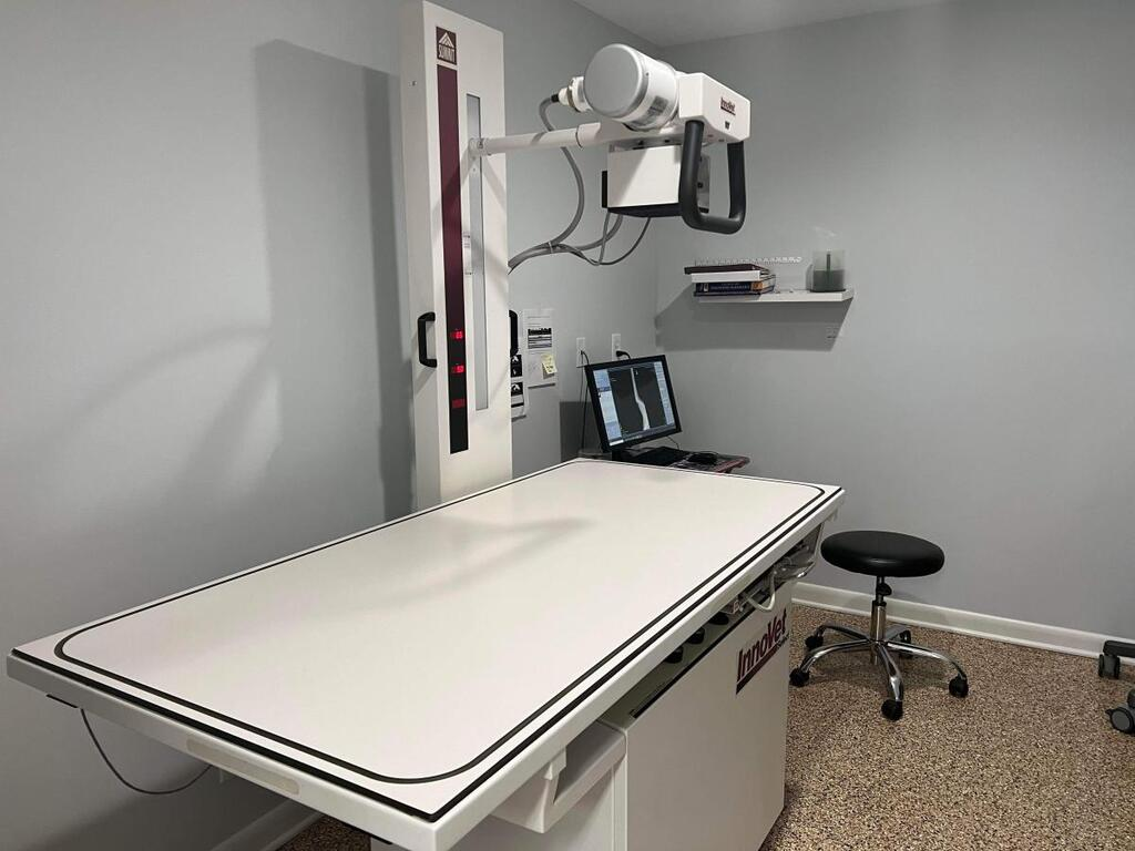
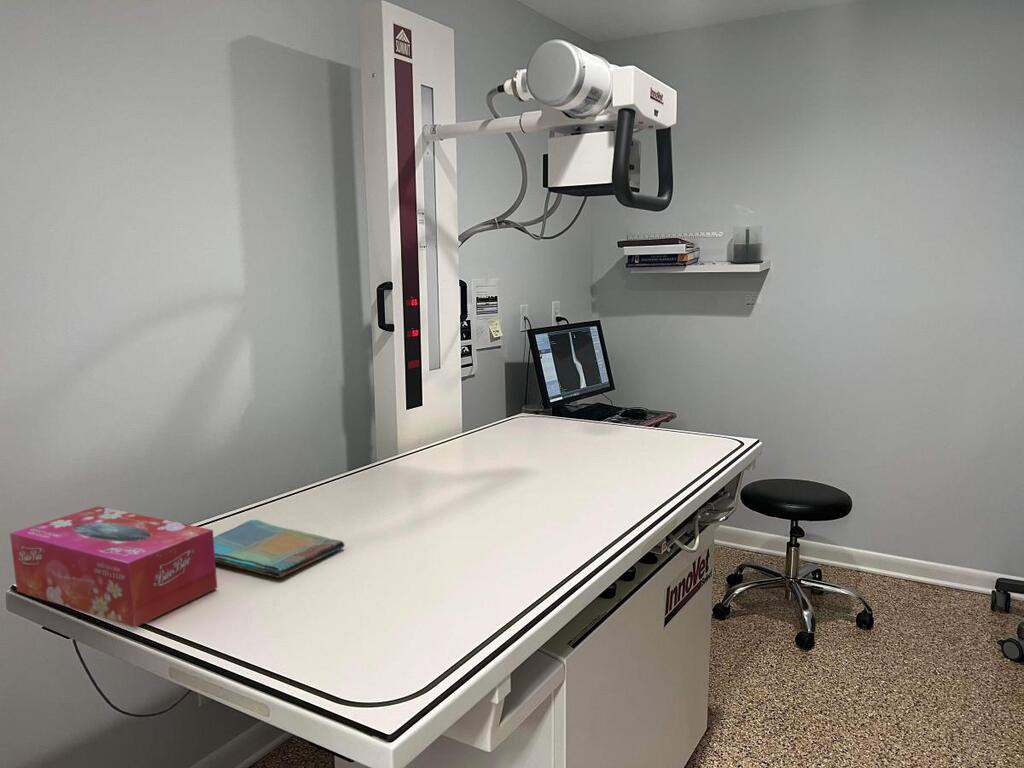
+ tissue box [9,505,218,628]
+ dish towel [213,519,345,579]
